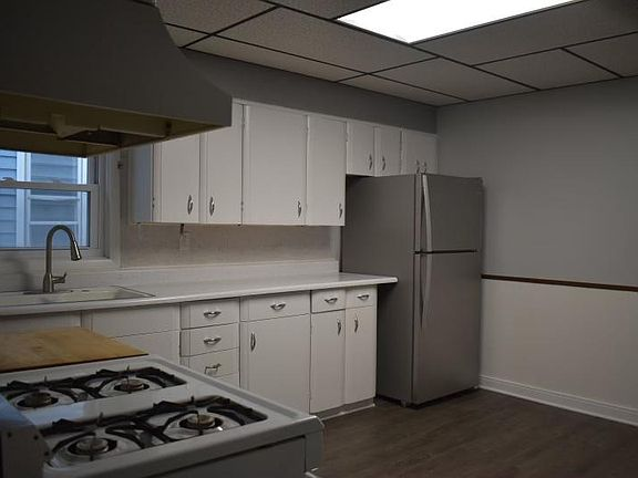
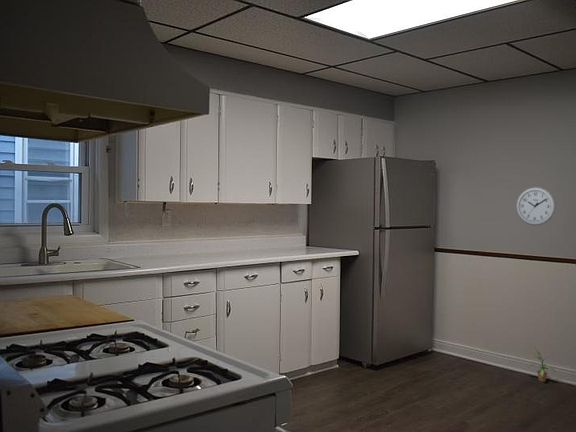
+ wall clock [515,186,557,226]
+ potted plant [525,346,556,383]
